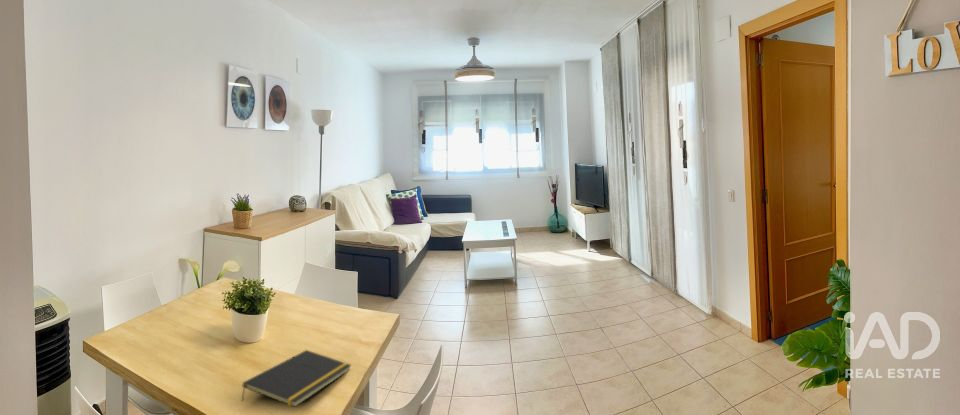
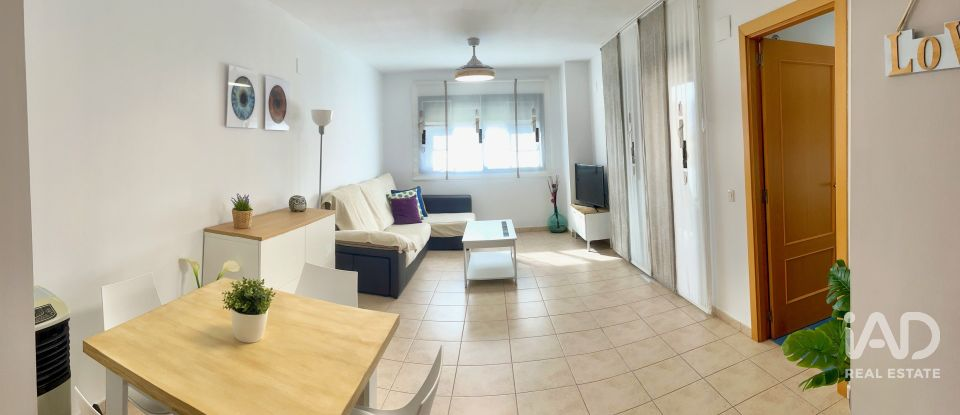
- notepad [241,349,352,408]
